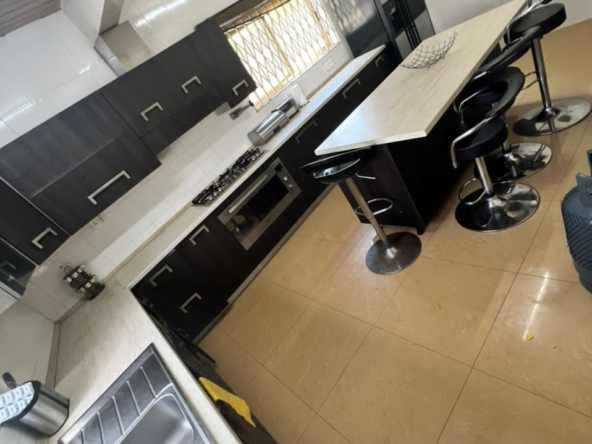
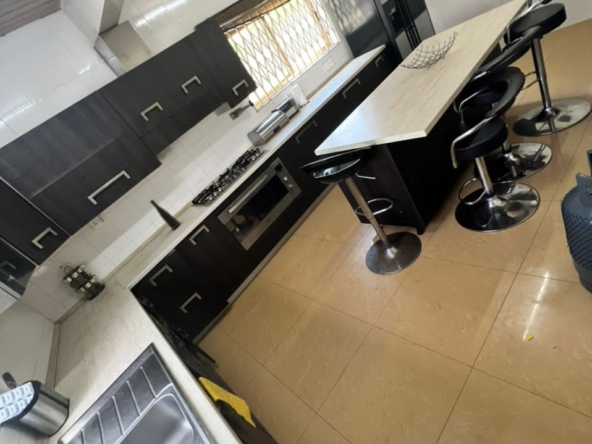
+ vase [149,198,181,231]
